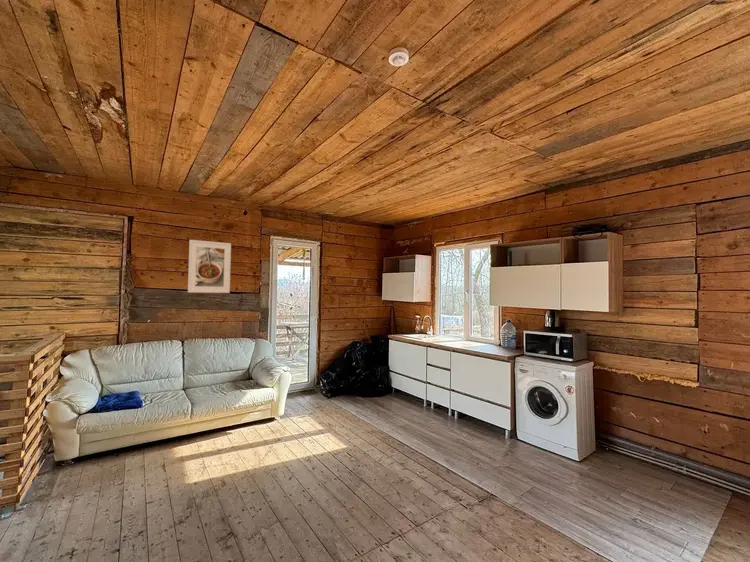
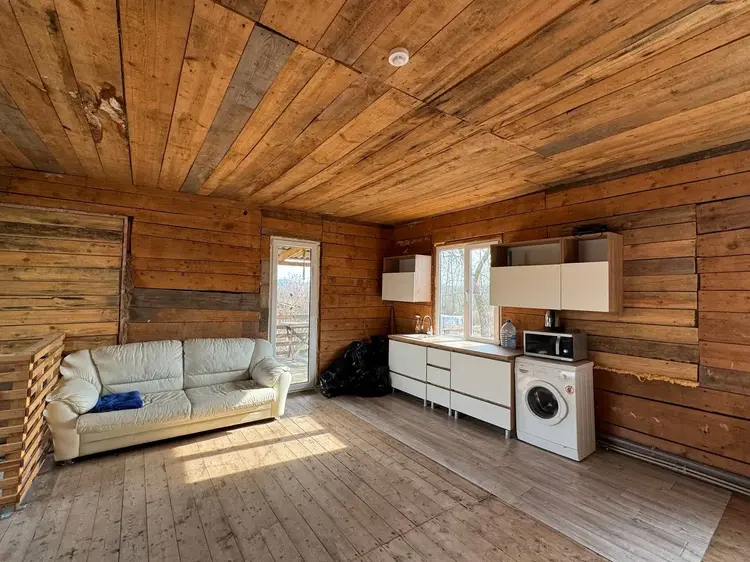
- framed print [187,239,232,294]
